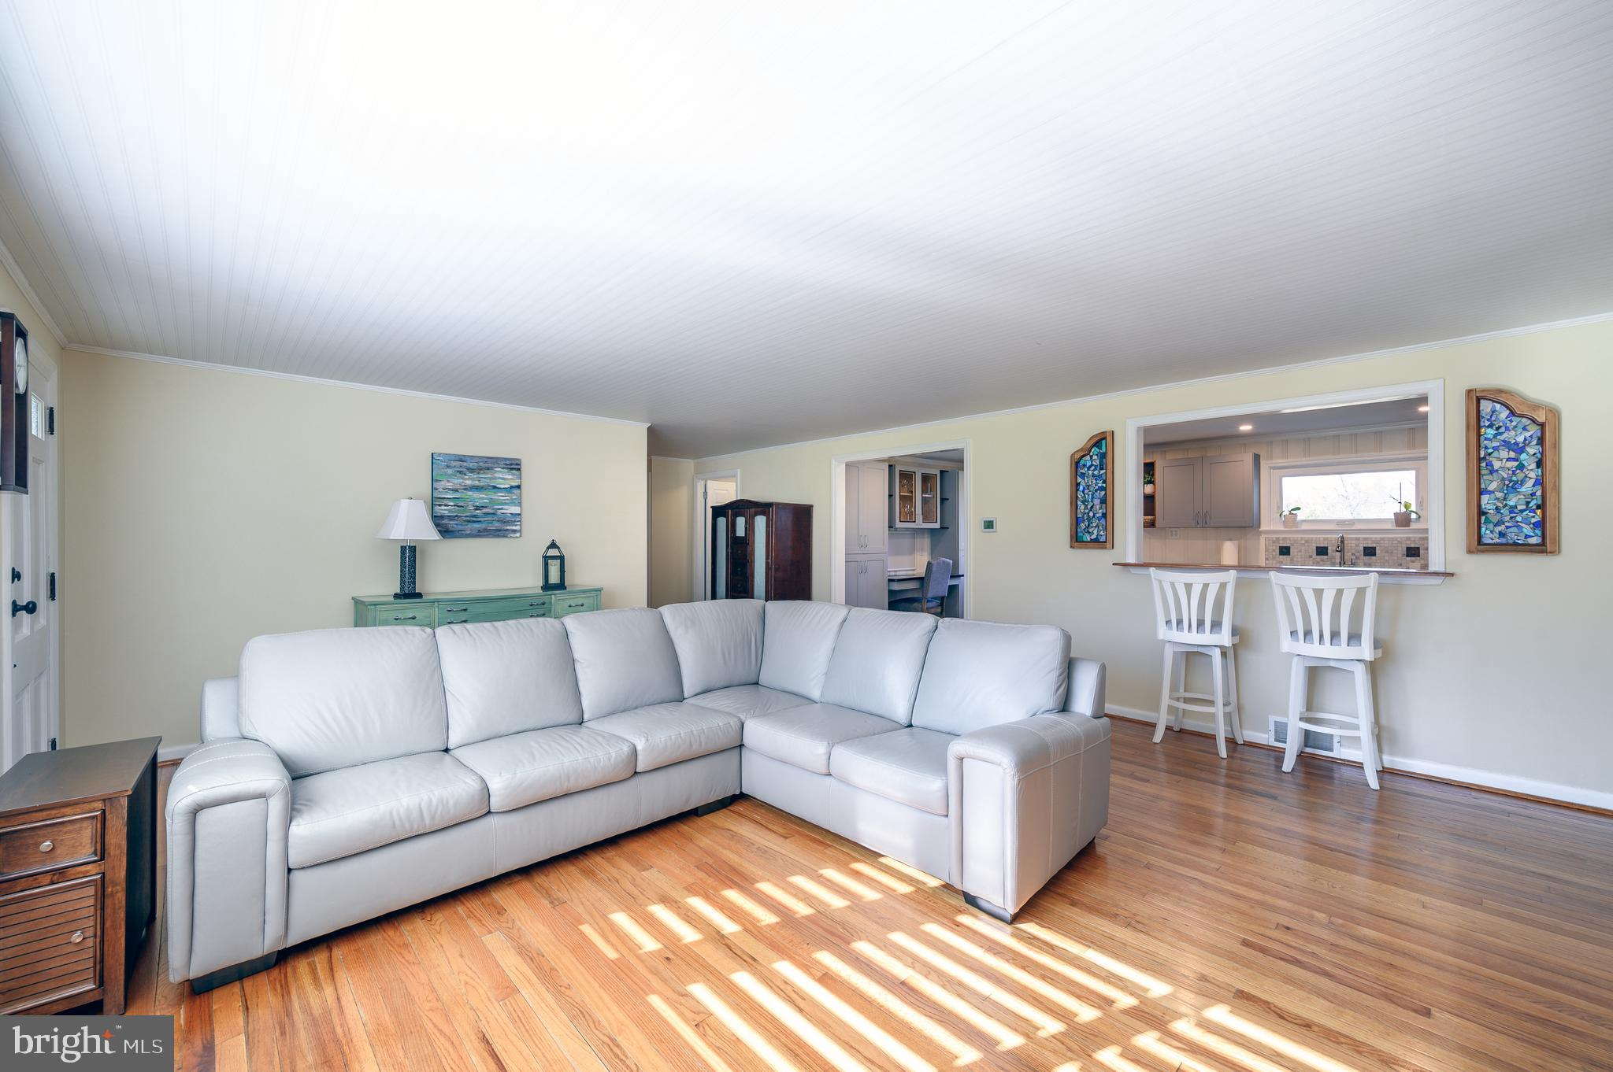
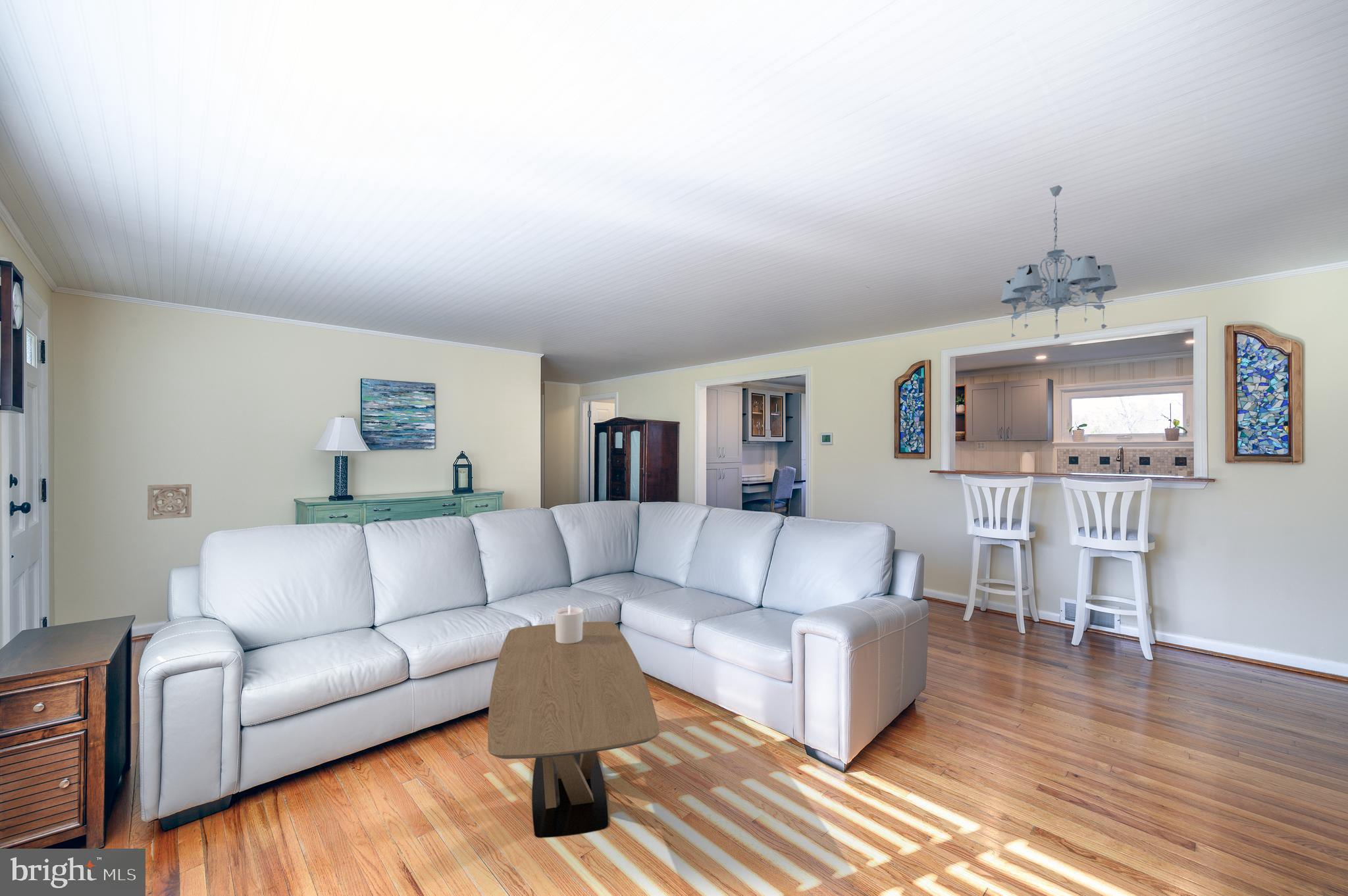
+ chandelier [1000,185,1118,339]
+ candle [554,605,584,644]
+ coffee table [487,621,660,838]
+ wall ornament [147,484,192,520]
